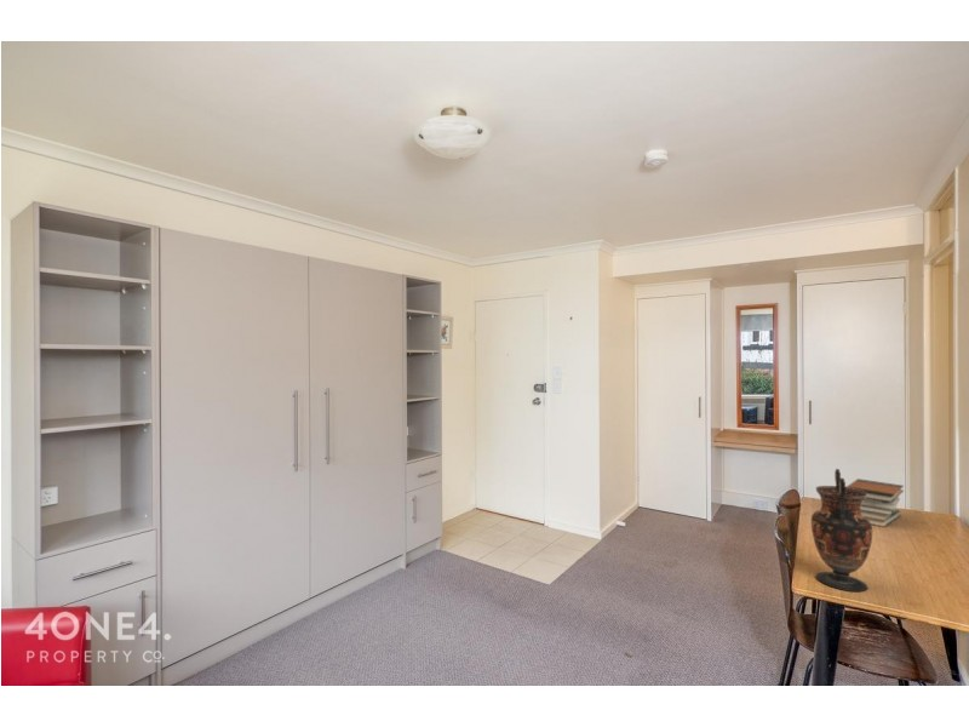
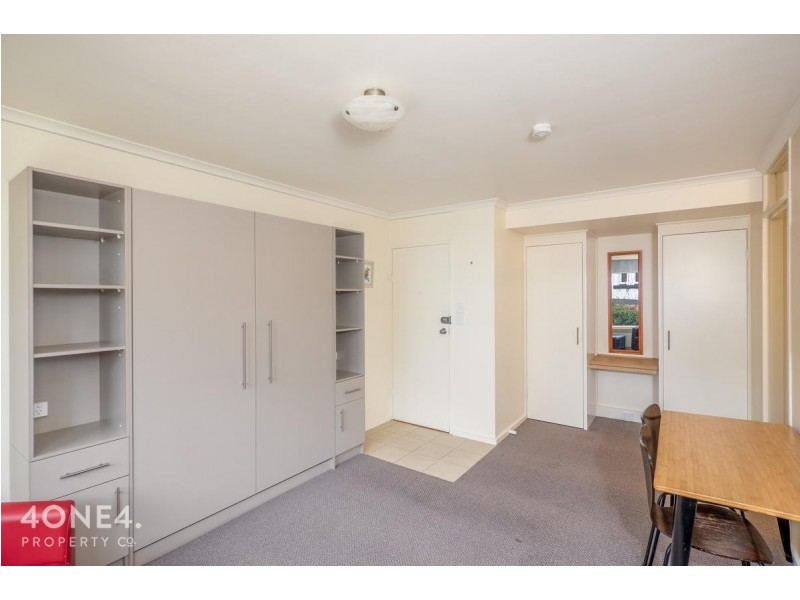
- vase [810,468,873,593]
- book stack [845,477,905,528]
